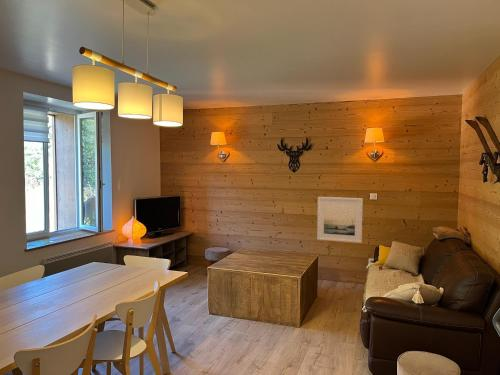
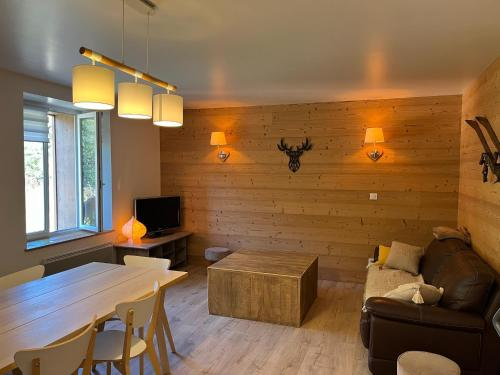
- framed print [316,196,364,244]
